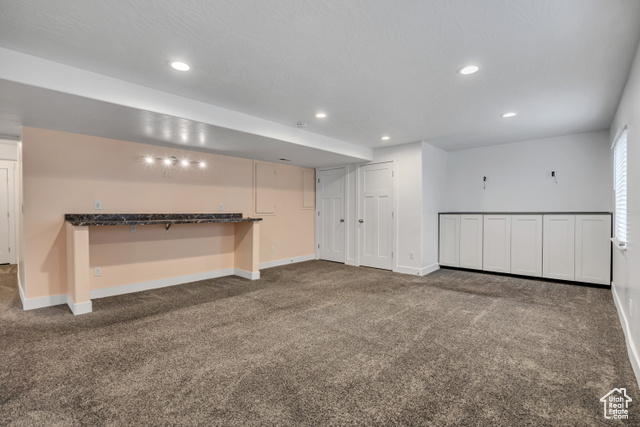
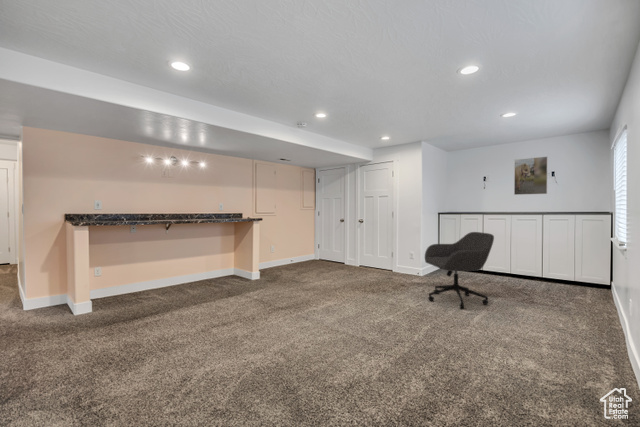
+ office chair [424,231,495,310]
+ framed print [513,156,548,196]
